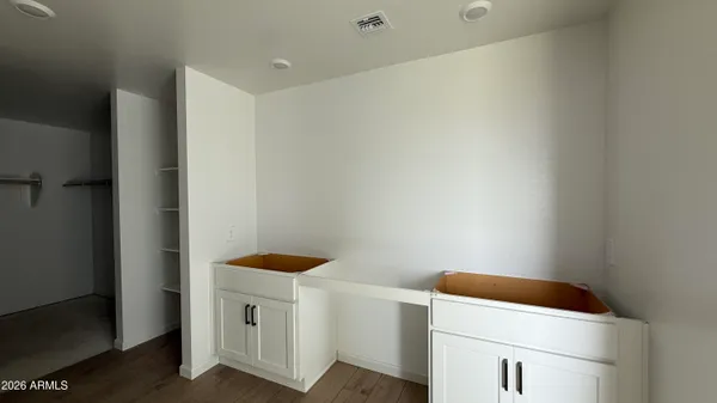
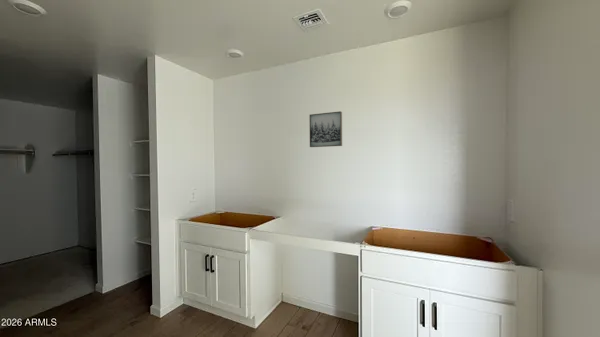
+ wall art [309,110,343,148]
